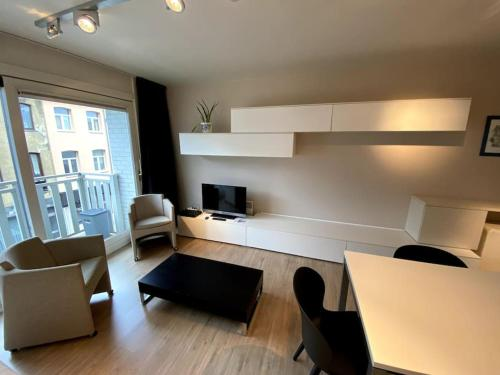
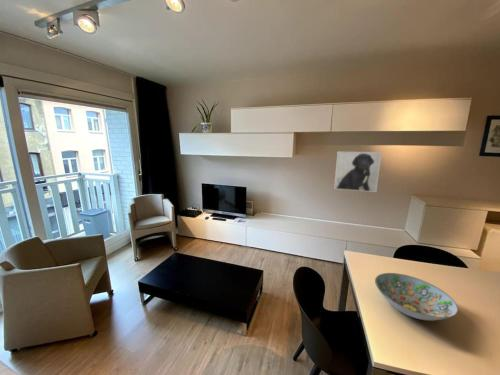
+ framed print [333,151,382,193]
+ decorative bowl [374,272,459,321]
